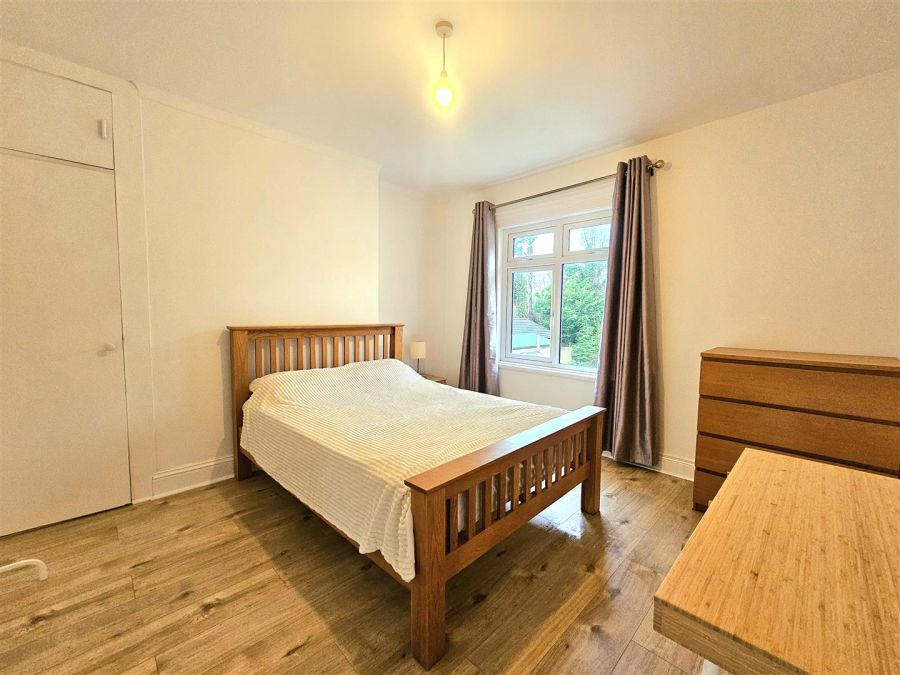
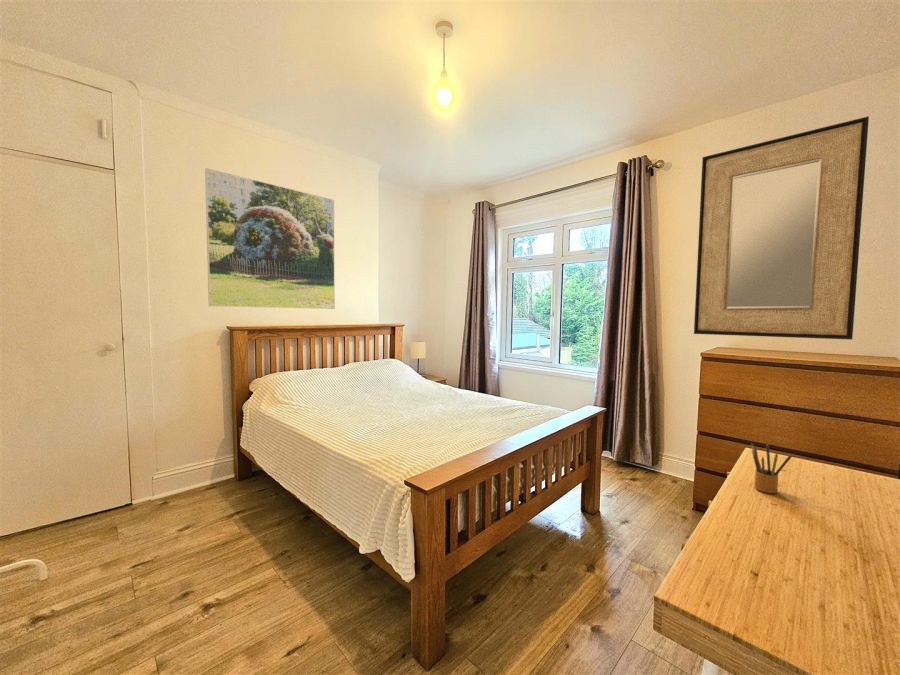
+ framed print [204,167,336,310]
+ home mirror [693,115,870,340]
+ pencil box [750,441,793,494]
